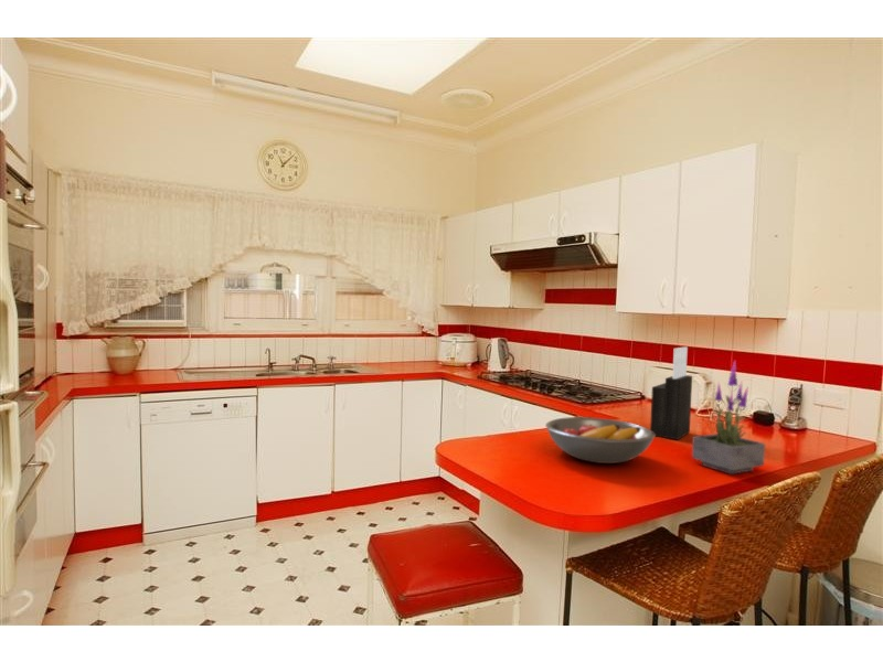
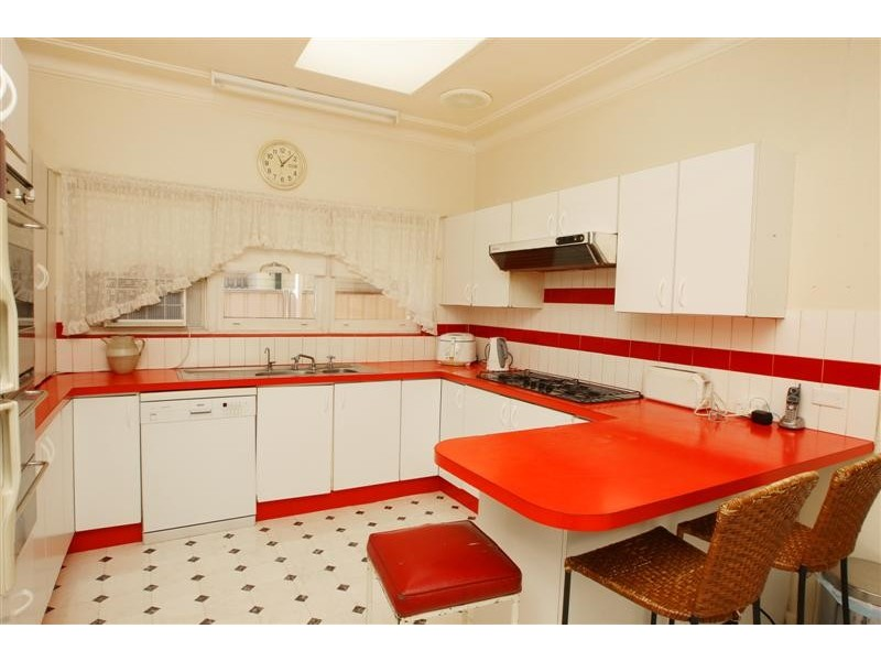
- fruit bowl [544,416,657,465]
- potted plant [691,360,766,476]
- knife block [649,345,693,440]
